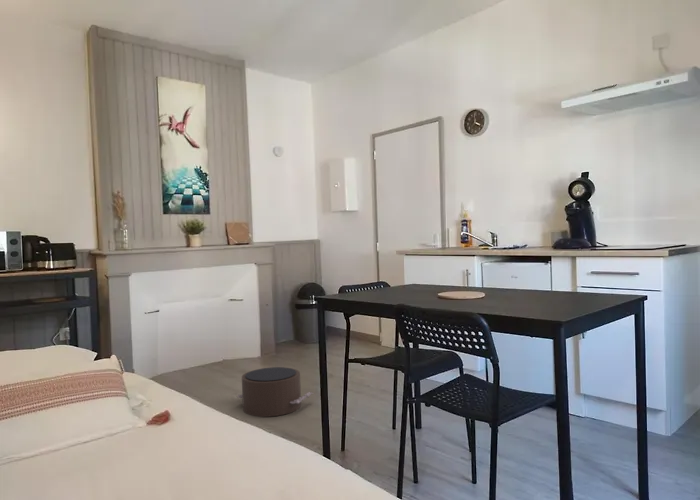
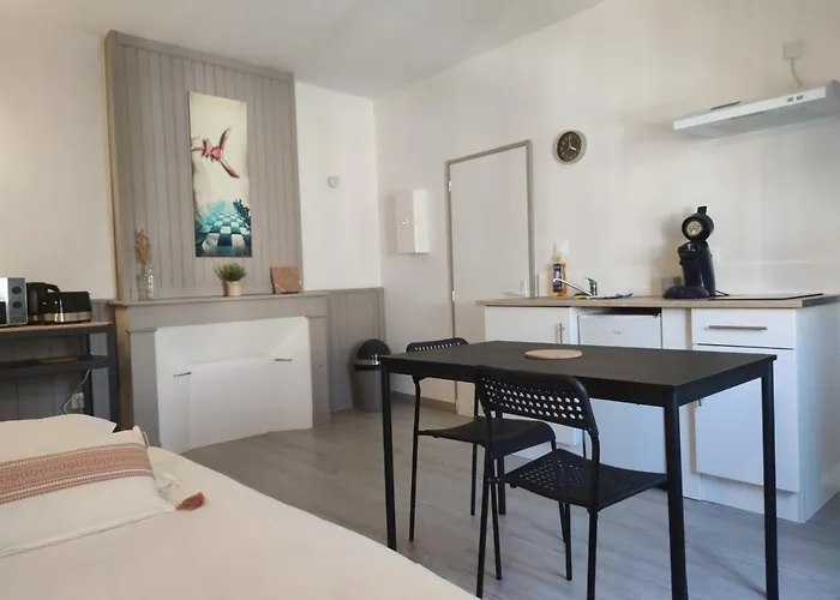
- pouf [236,366,314,418]
